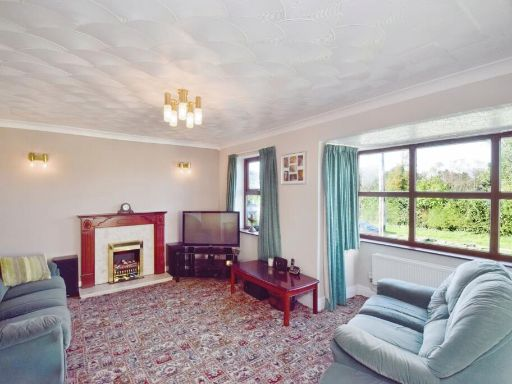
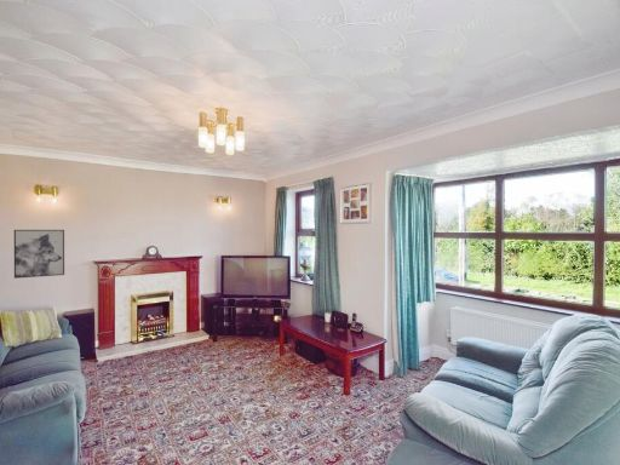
+ wall art [13,229,65,280]
